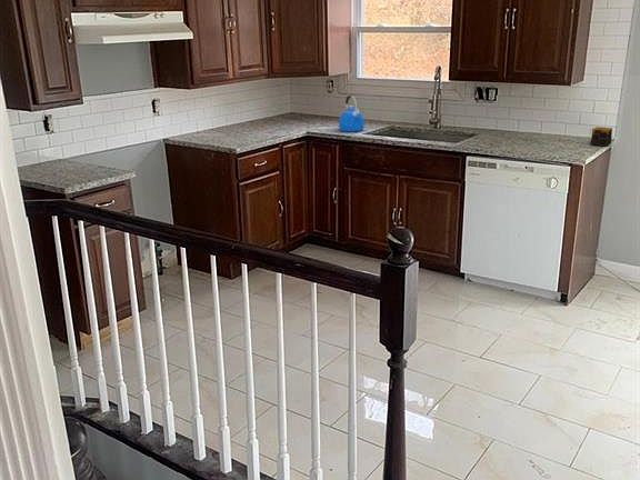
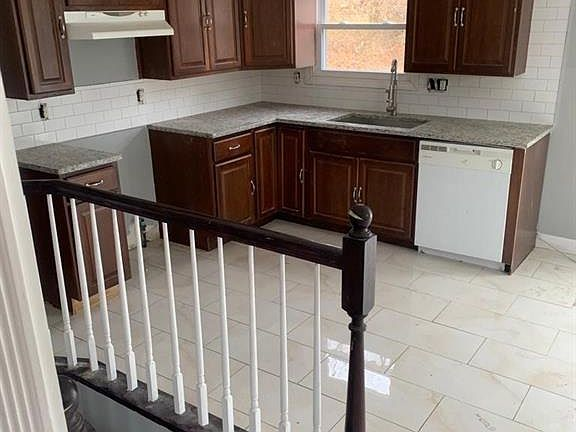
- candle [589,126,613,147]
- kettle [338,94,366,132]
